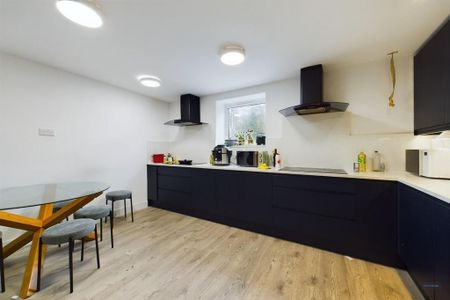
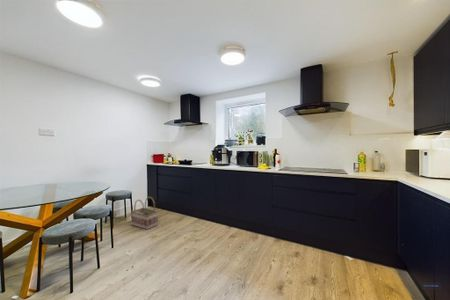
+ basket [130,196,159,231]
